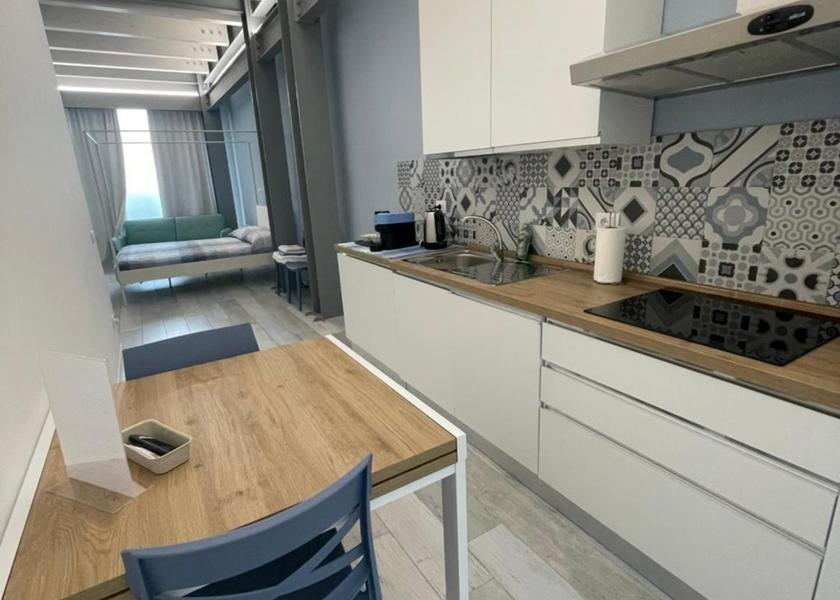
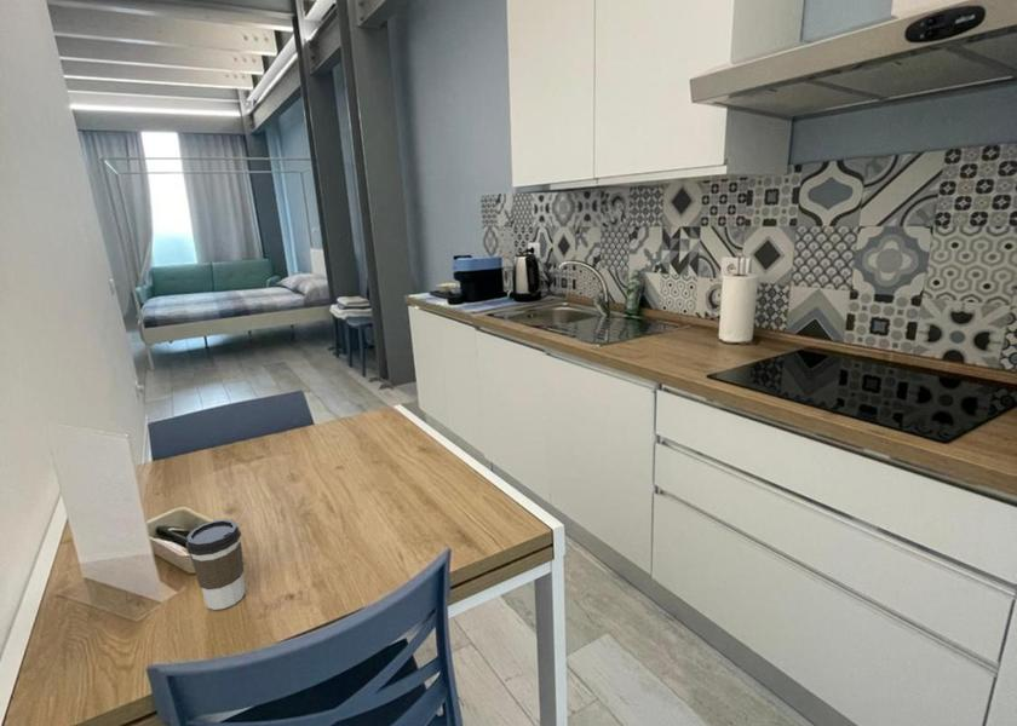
+ coffee cup [185,518,246,611]
